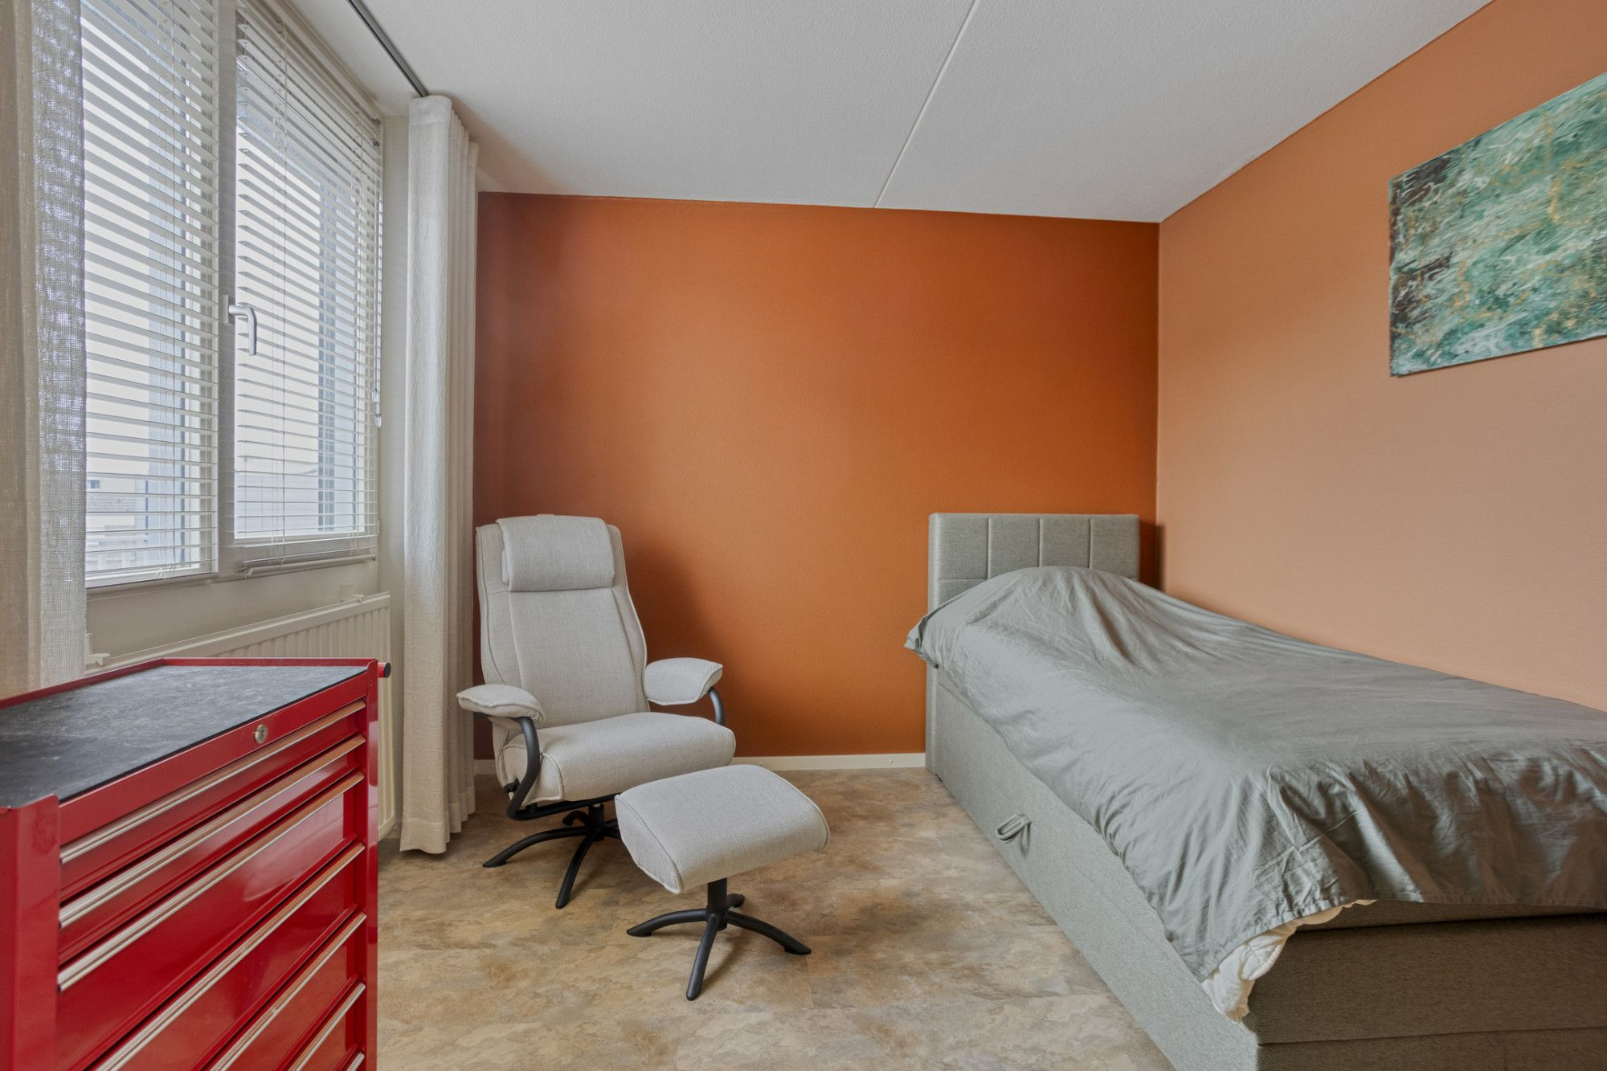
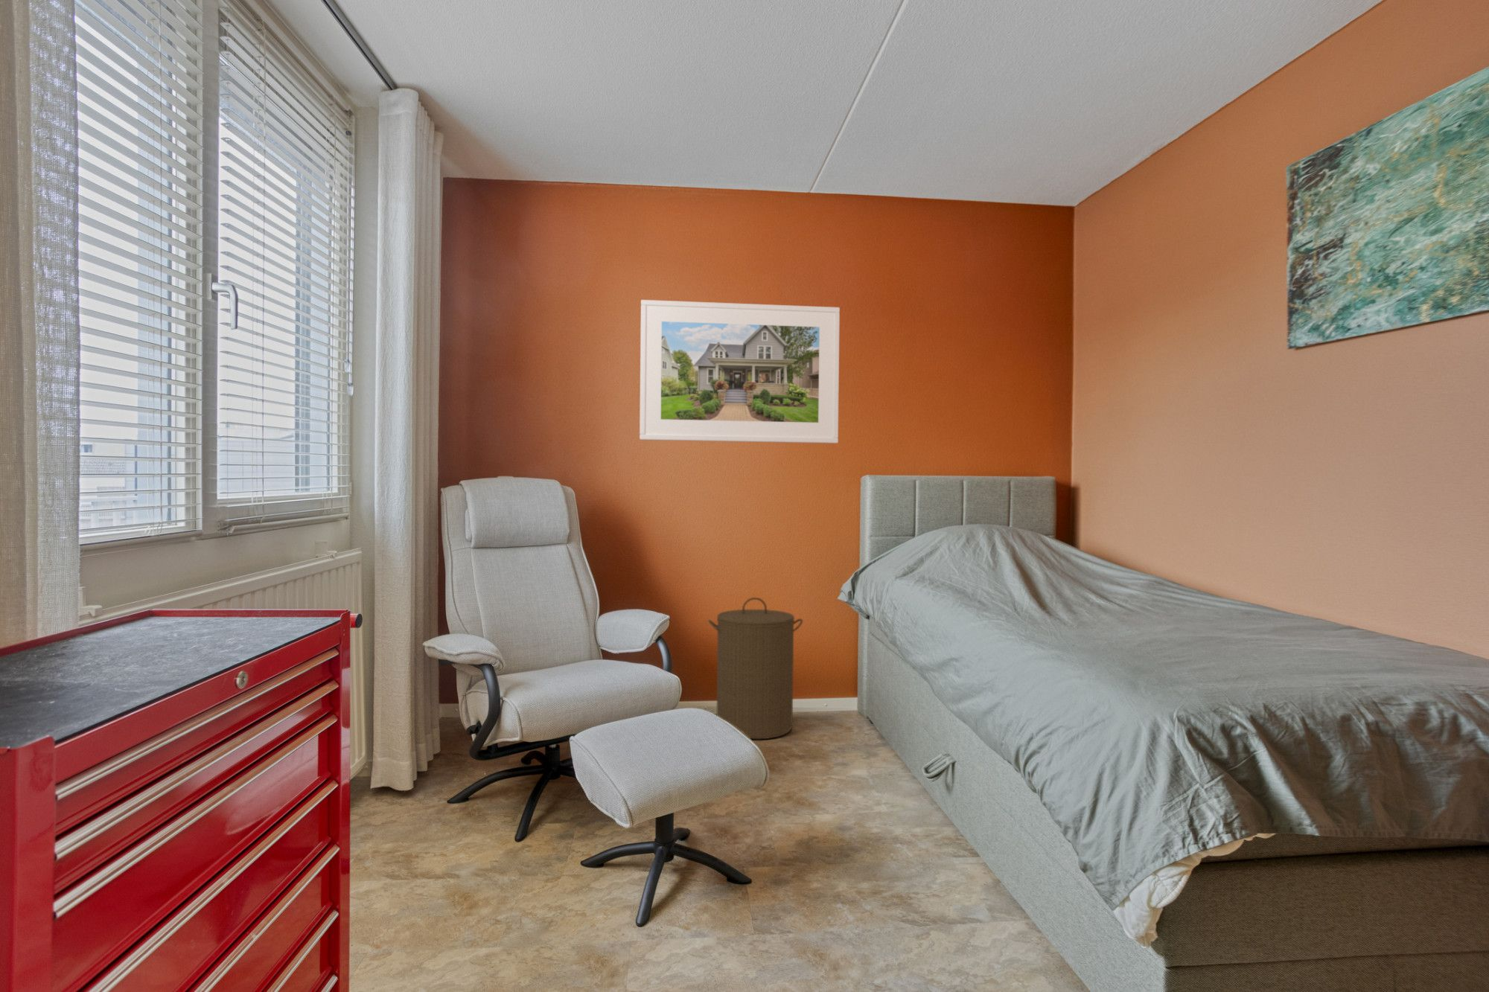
+ laundry hamper [707,597,804,740]
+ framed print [639,299,840,444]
